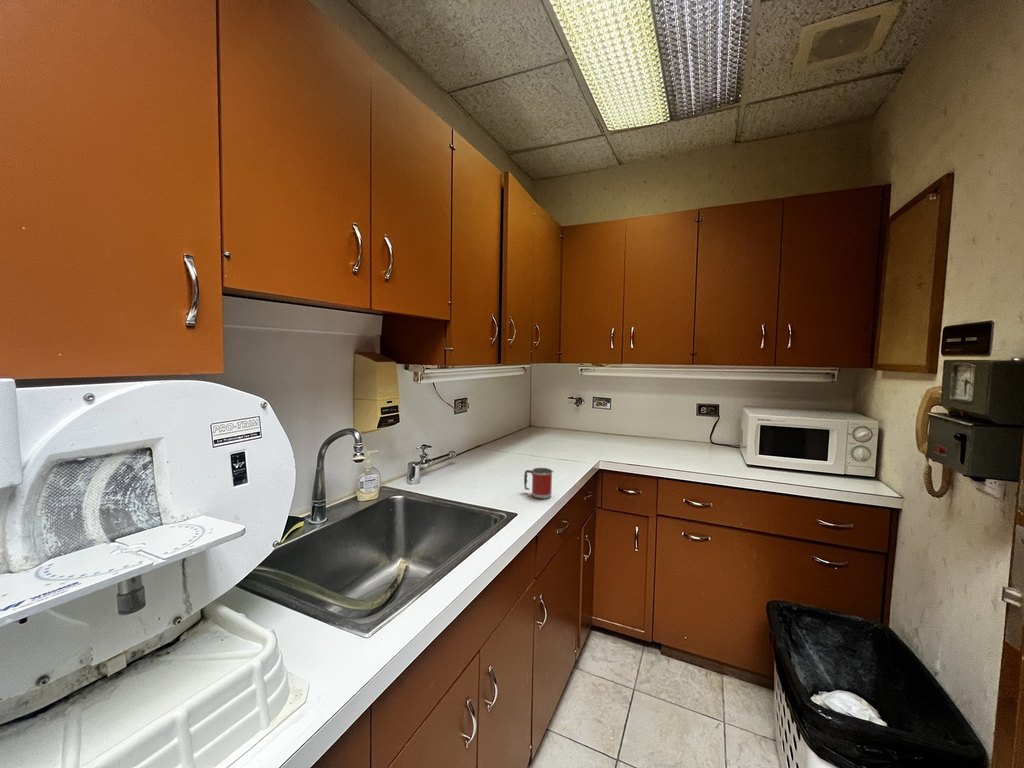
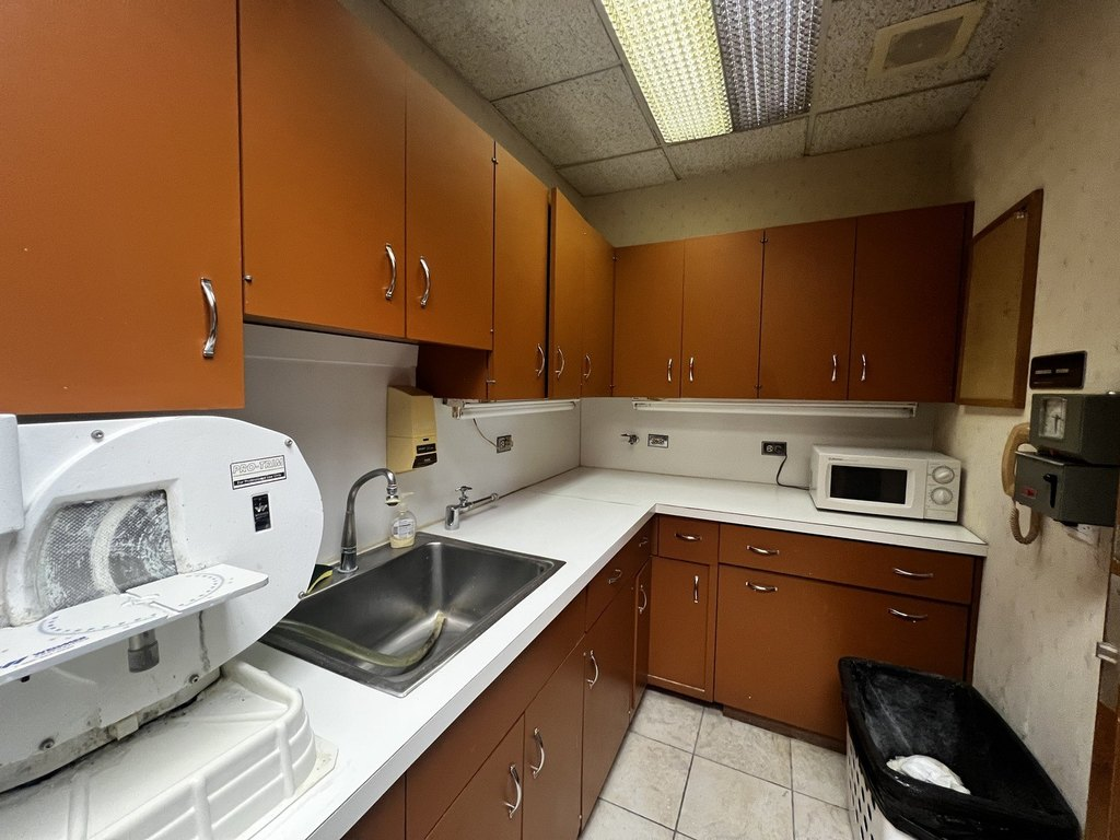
- mug [523,467,555,499]
